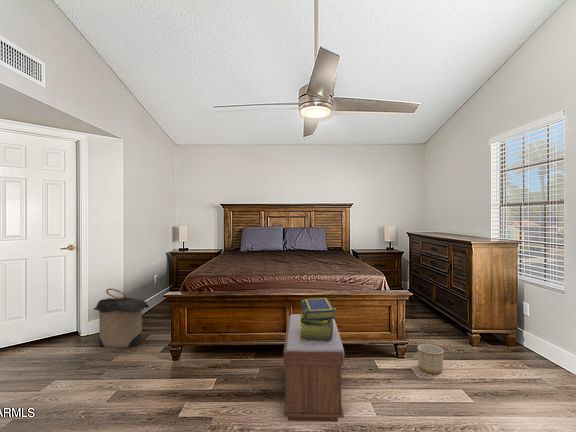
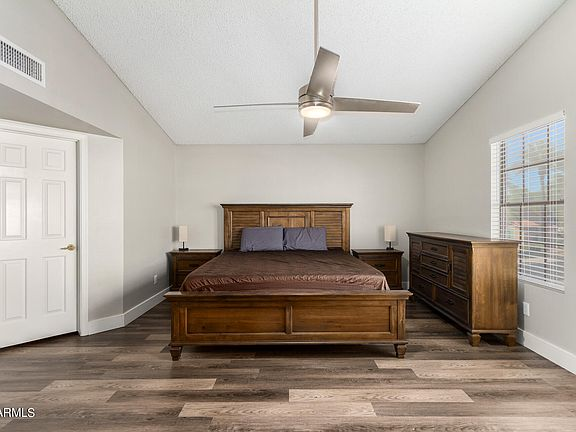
- planter [416,343,445,375]
- bench [283,313,345,423]
- laundry hamper [93,288,150,348]
- stack of books [300,297,337,341]
